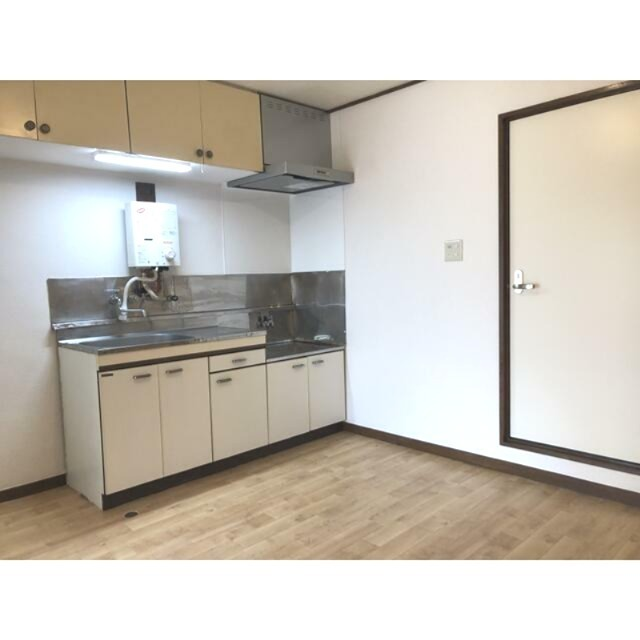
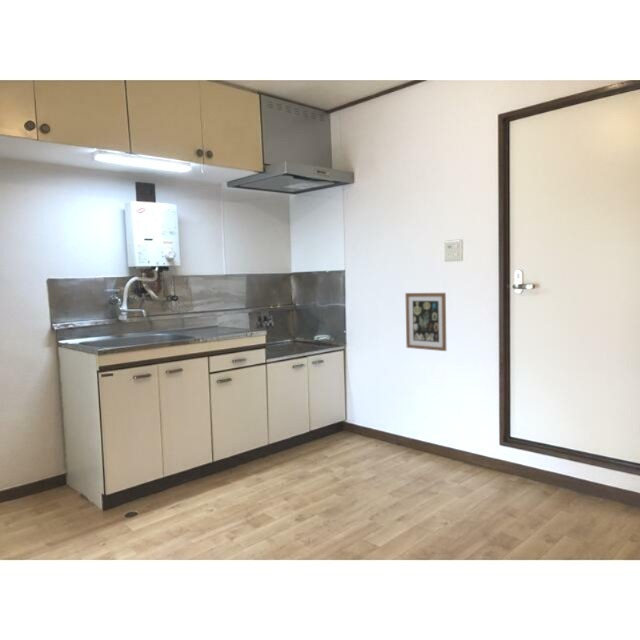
+ wall art [404,292,447,352]
